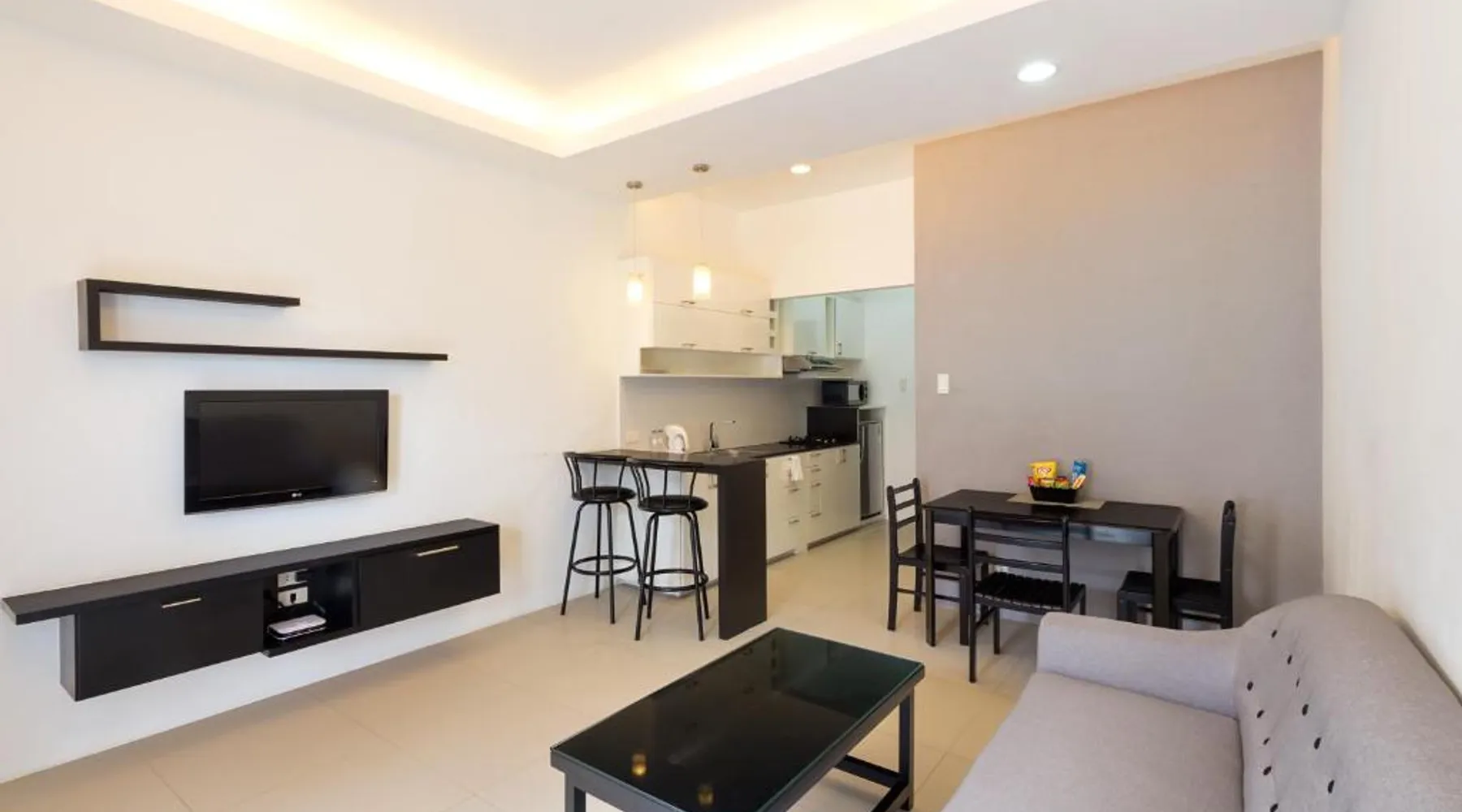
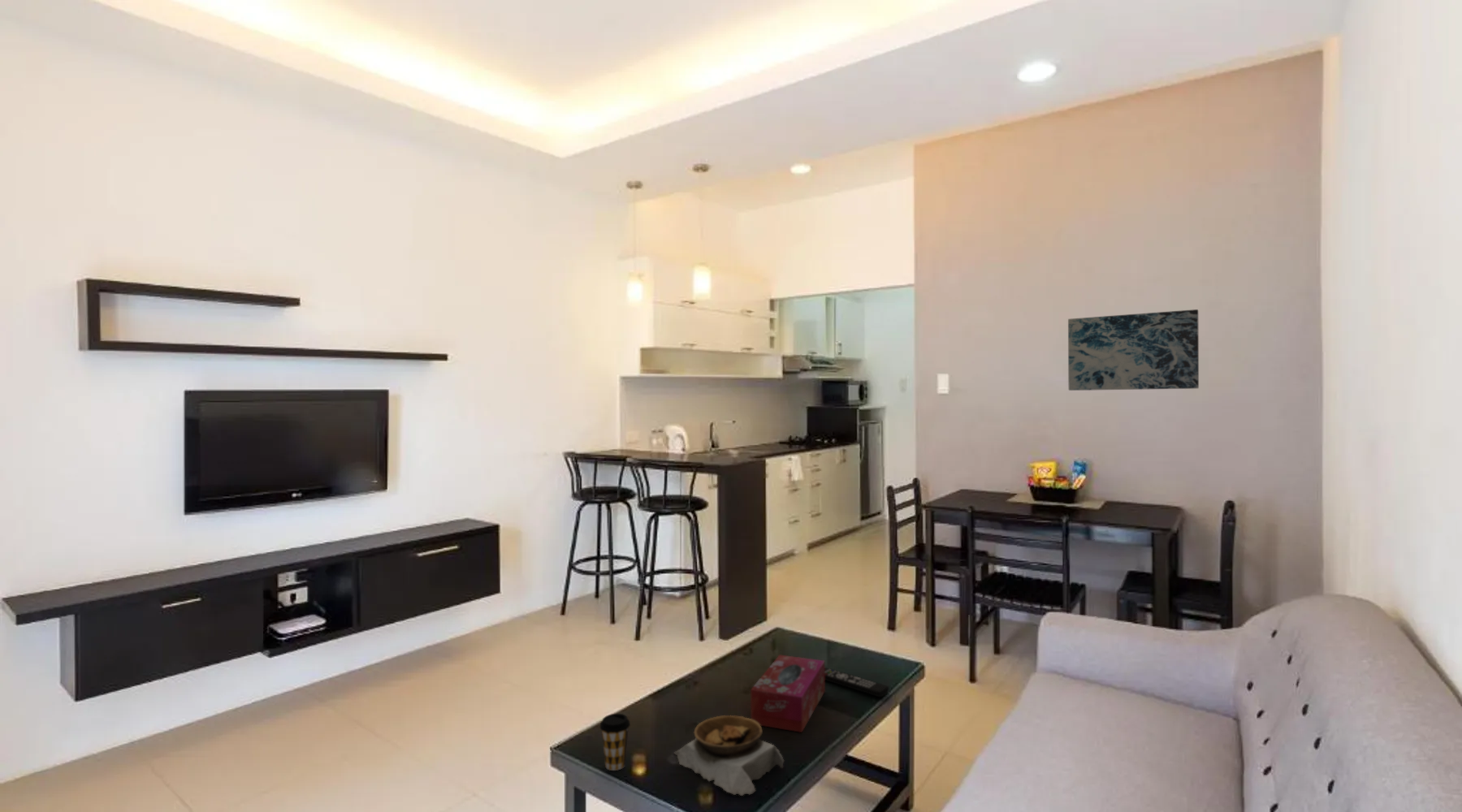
+ wall art [1067,309,1200,391]
+ tissue box [750,654,826,733]
+ coffee cup [599,713,631,771]
+ bowl [673,715,785,797]
+ remote control [824,667,889,698]
